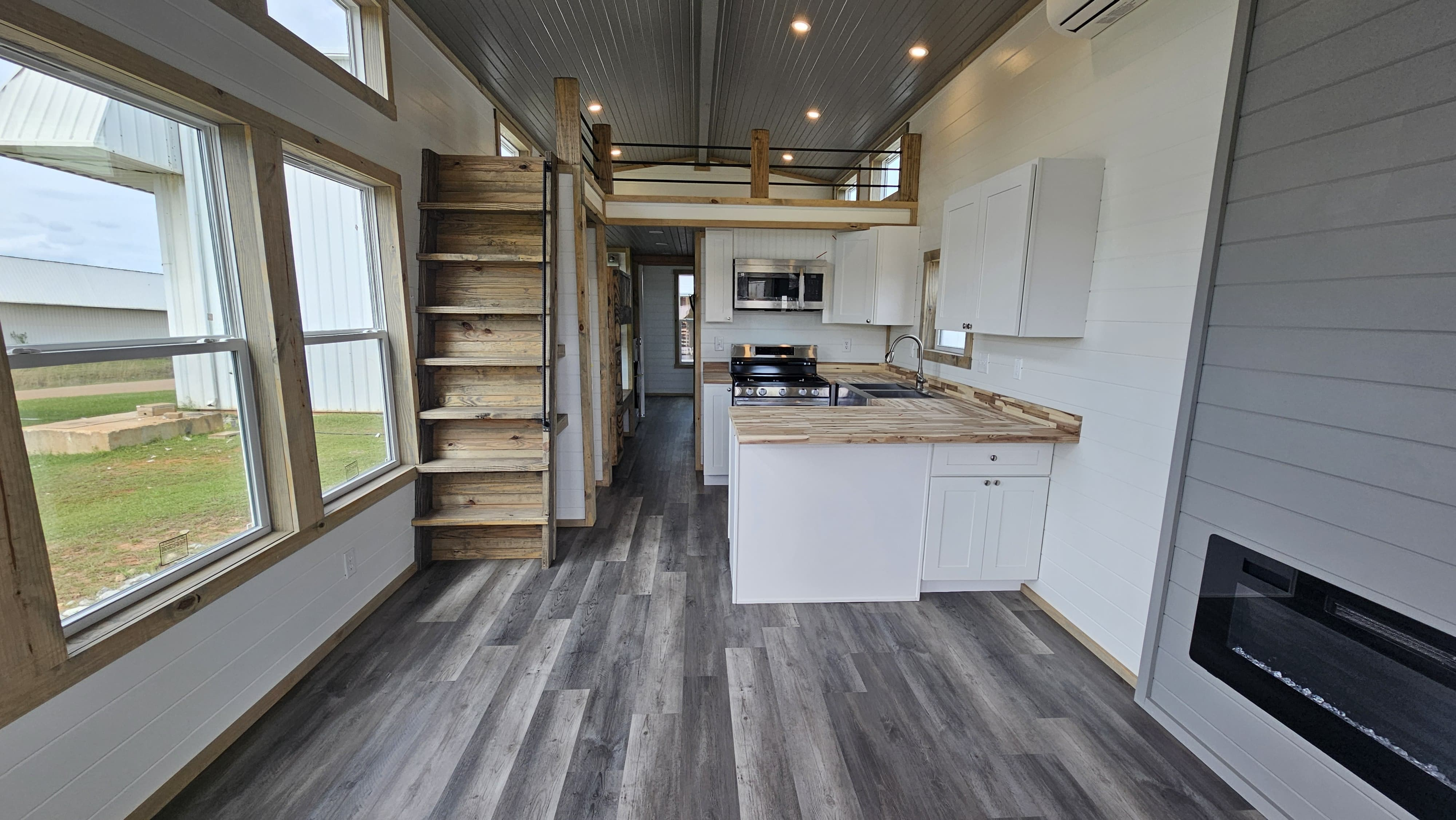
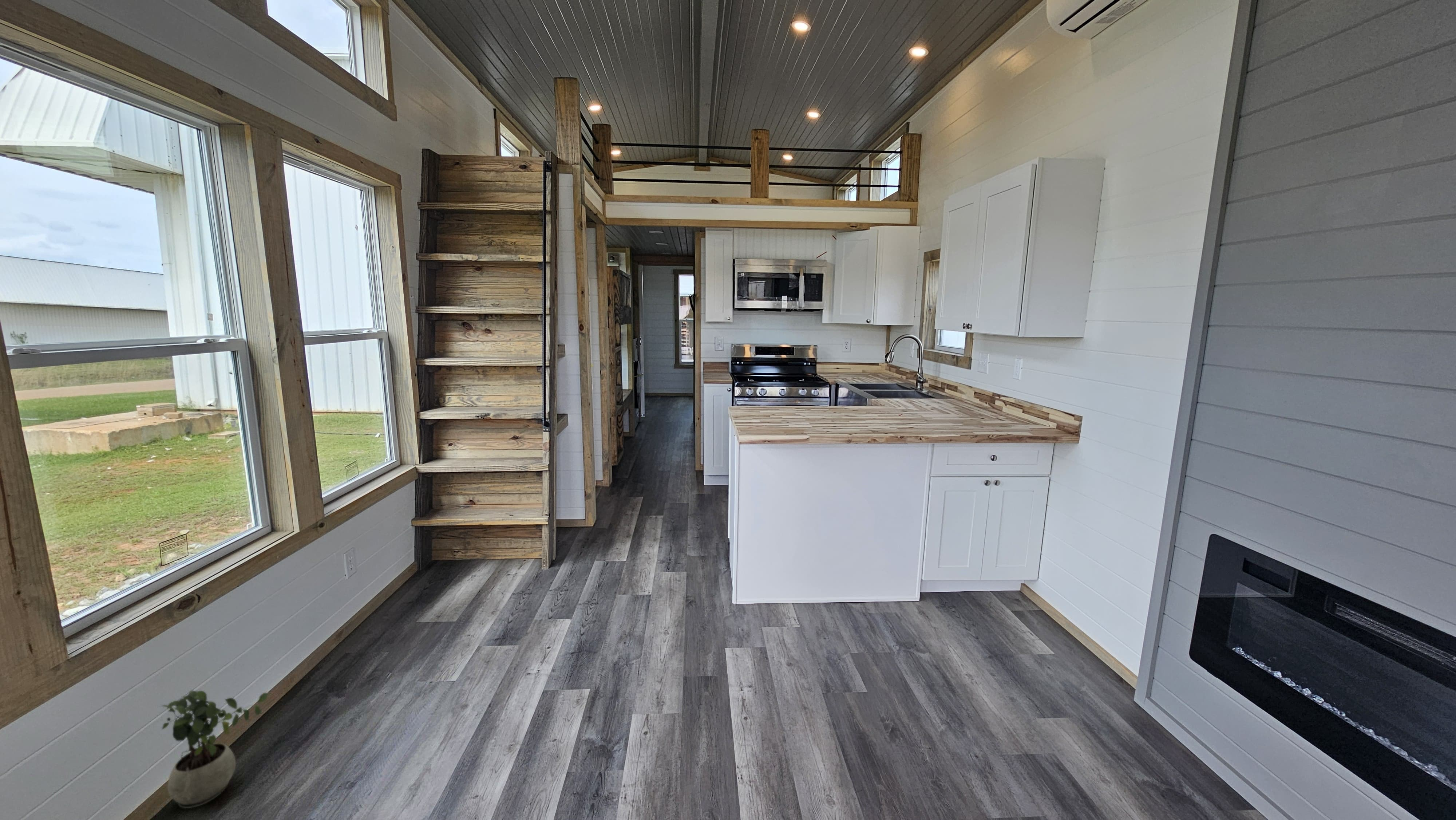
+ potted plant [159,690,268,809]
